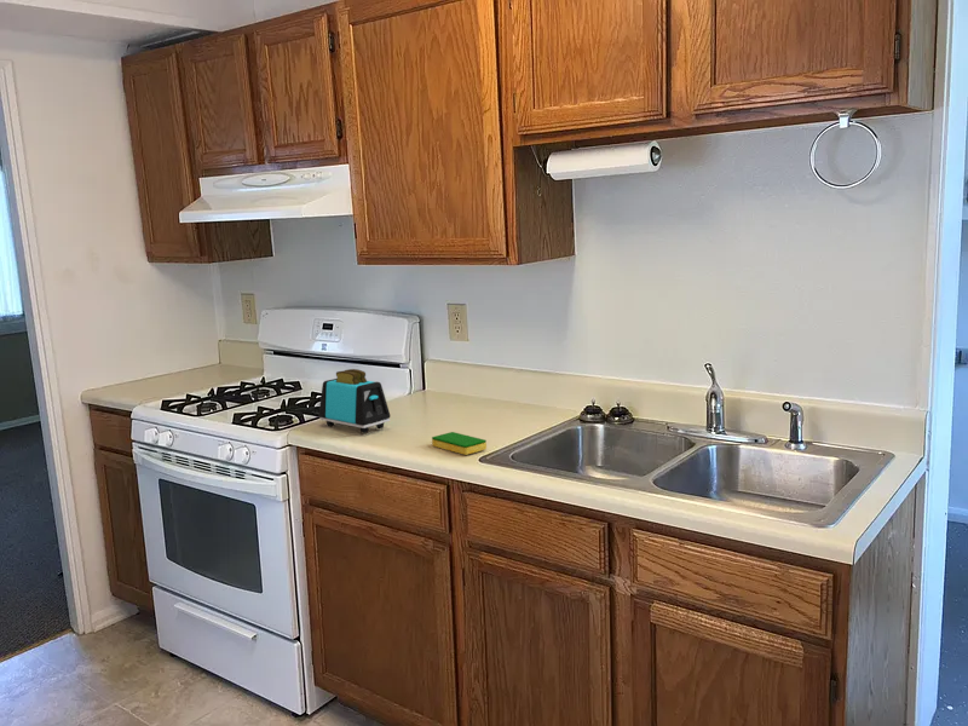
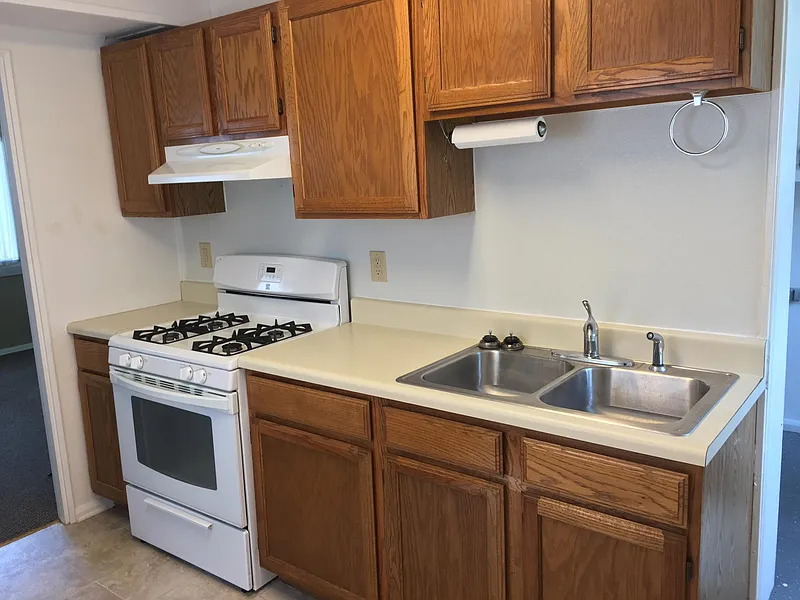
- dish sponge [431,431,488,456]
- toaster [318,368,391,434]
